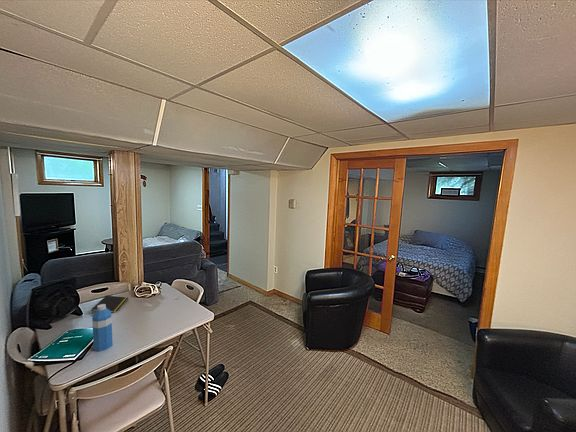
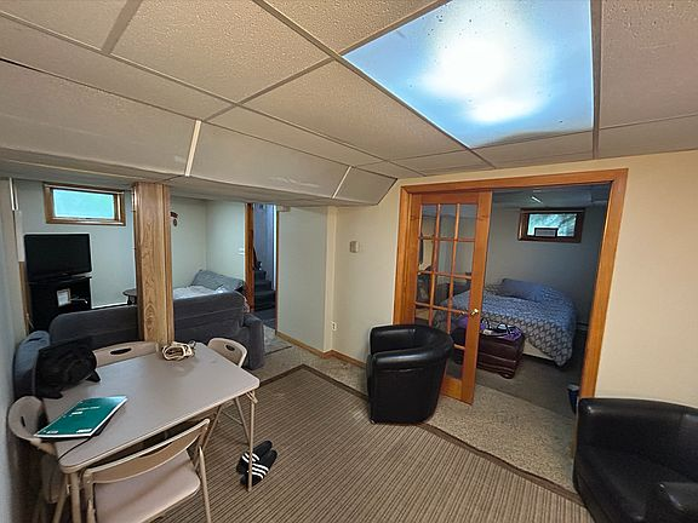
- notepad [90,294,129,314]
- water bottle [91,304,114,352]
